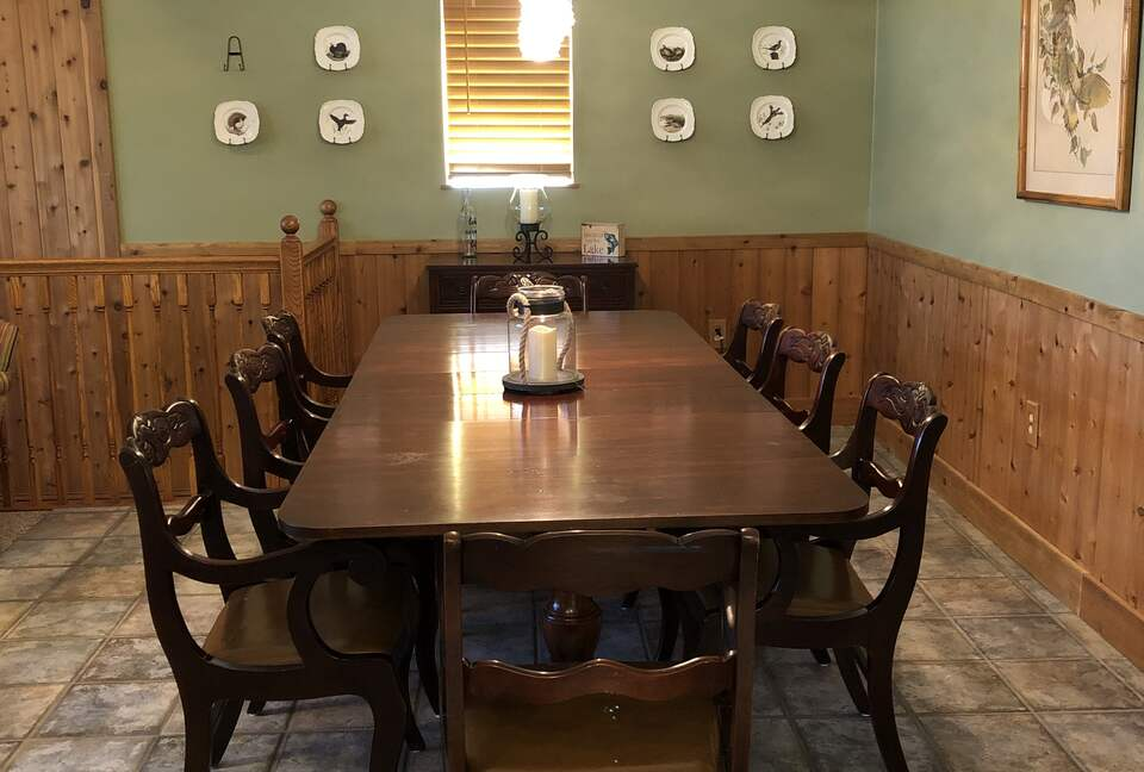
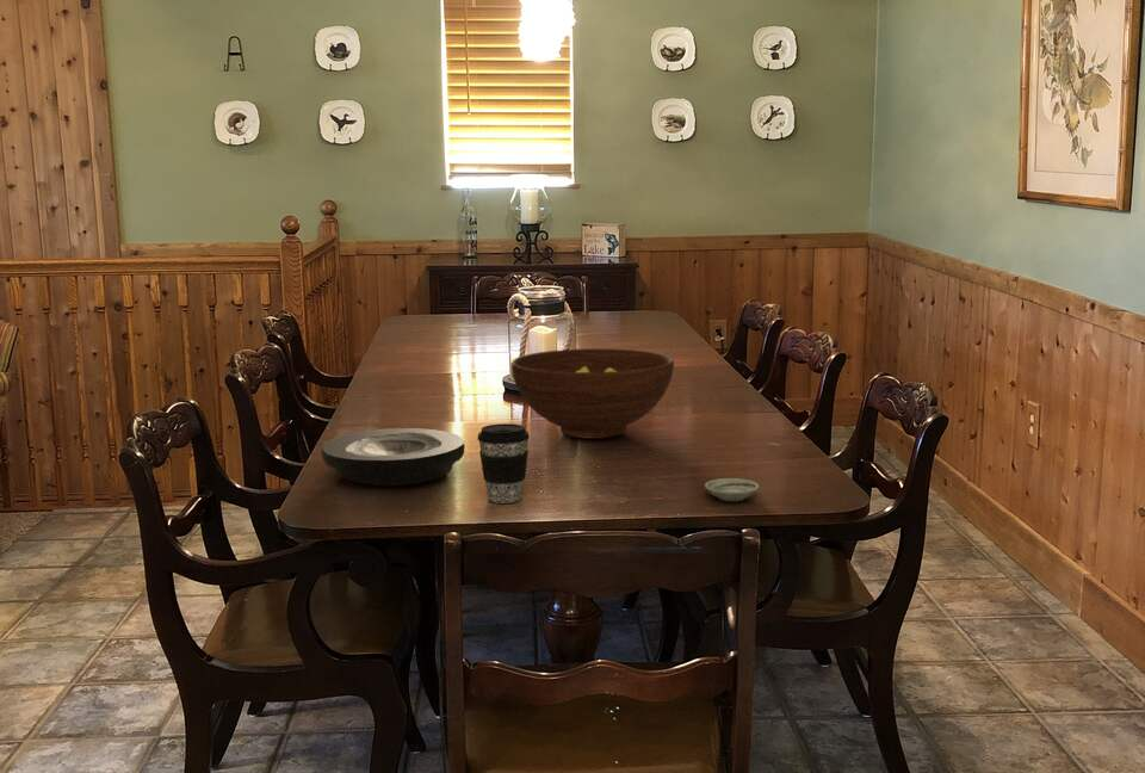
+ coffee cup [477,422,531,505]
+ fruit bowl [510,347,675,440]
+ plate [321,427,465,487]
+ saucer [704,477,760,502]
